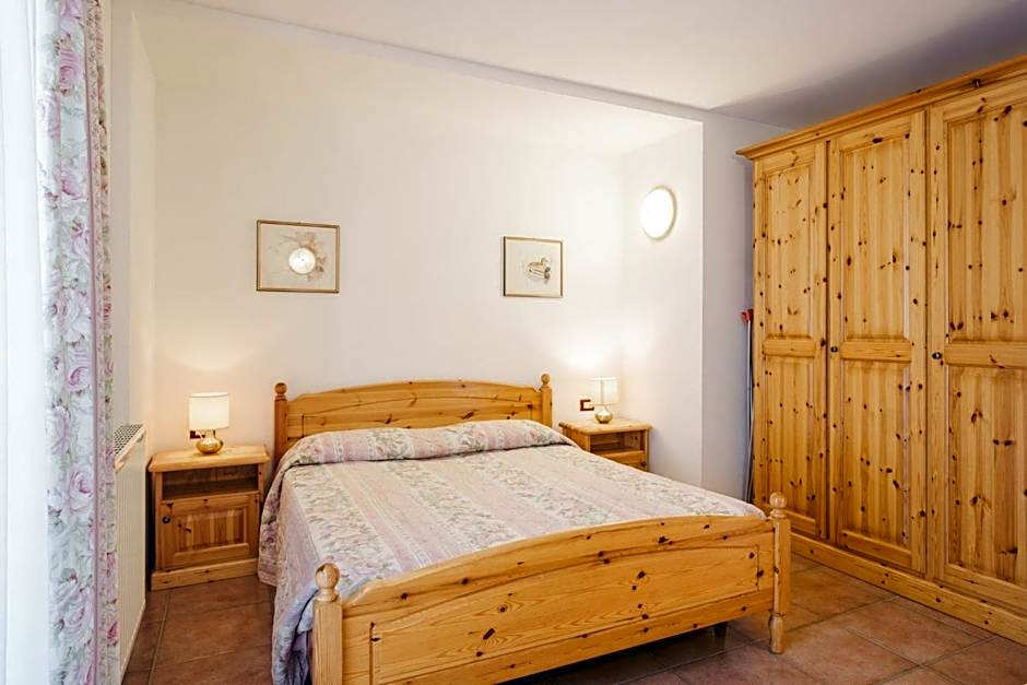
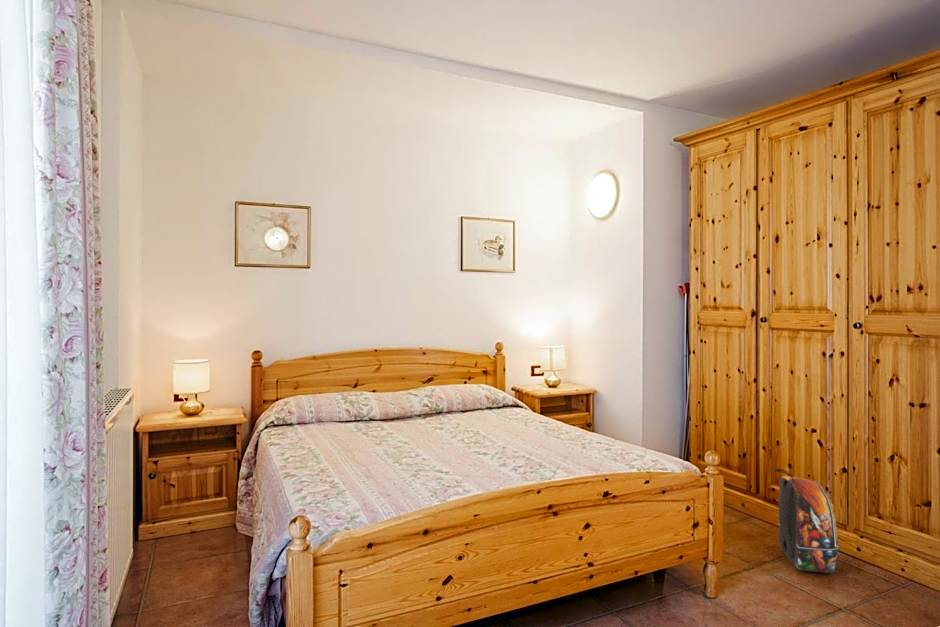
+ backpack [774,468,840,574]
